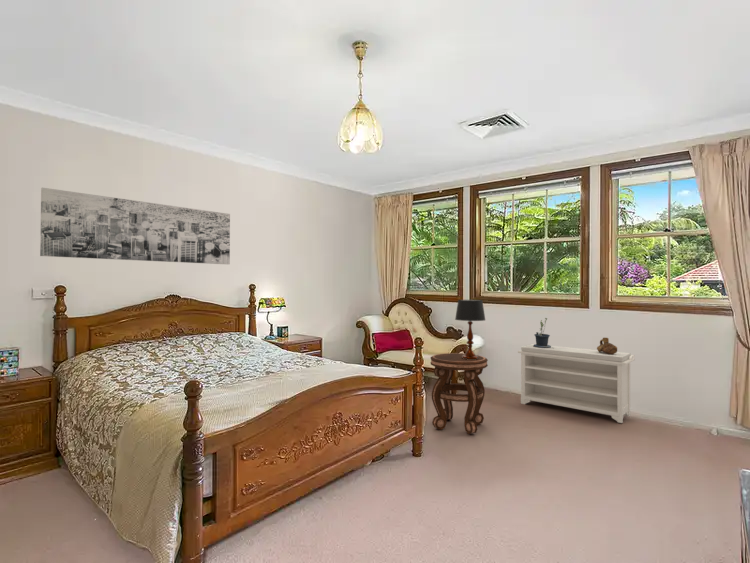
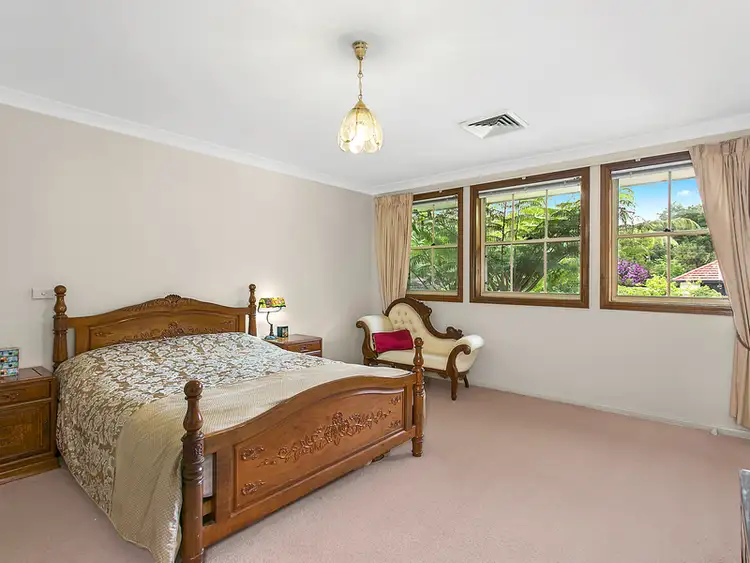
- ceramic vessel [596,337,618,354]
- side table [430,352,489,435]
- wall art [39,187,231,265]
- table lamp [454,299,486,360]
- potted plant [533,317,552,348]
- bench [517,343,636,424]
